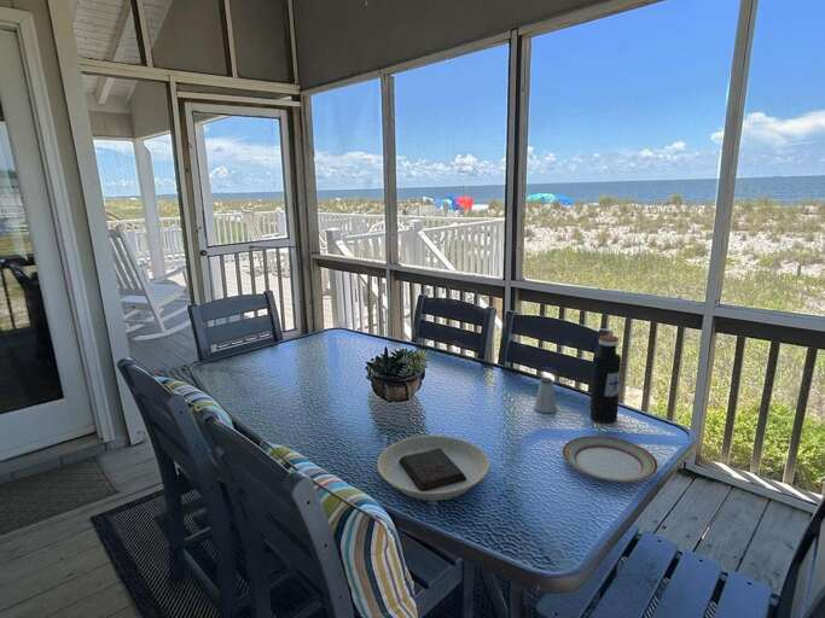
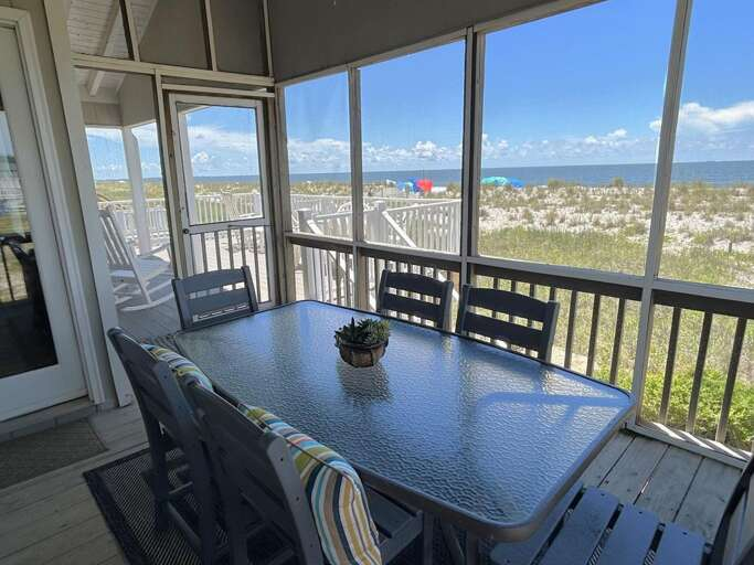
- plate [562,435,660,483]
- plate [377,435,489,502]
- water bottle [589,334,622,425]
- saltshaker [533,377,558,414]
